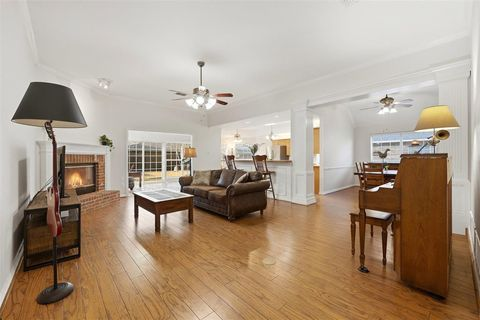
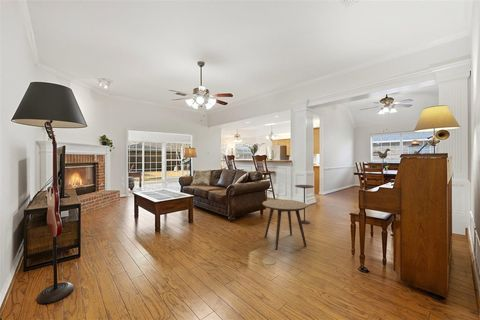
+ accent table [294,184,315,225]
+ side table [261,198,308,251]
